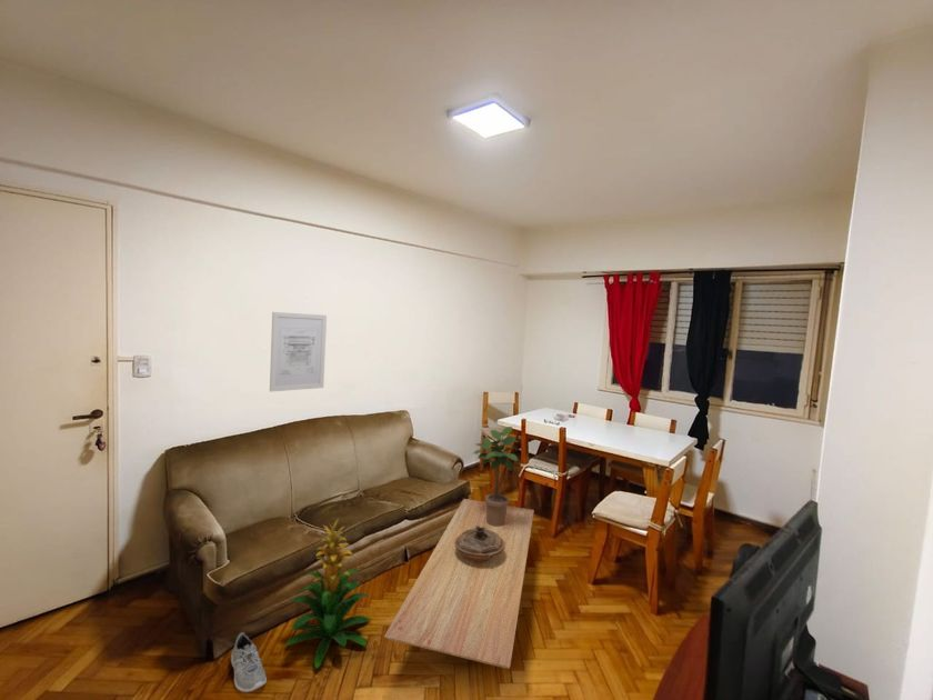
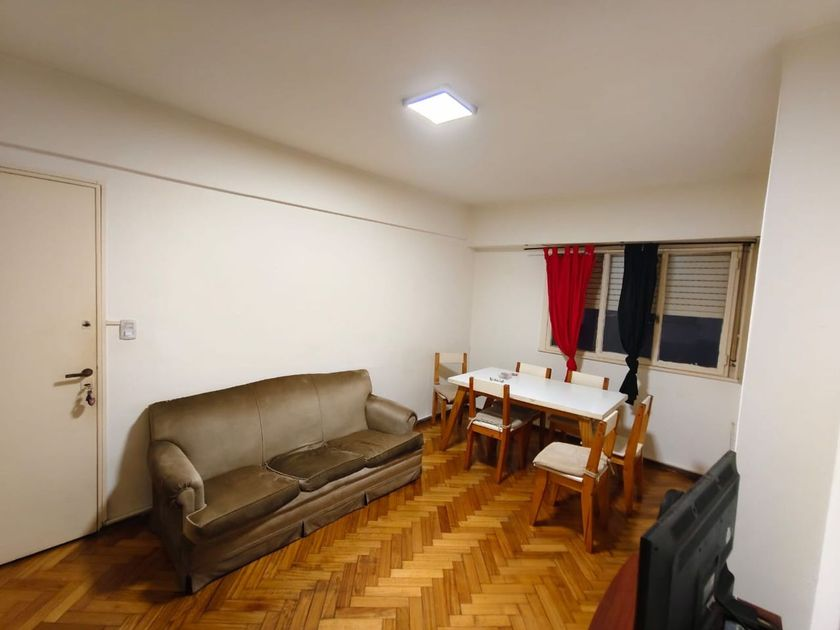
- wall art [269,311,328,393]
- sneaker [230,631,268,693]
- indoor plant [284,517,372,670]
- coffee table [383,498,535,670]
- decorative bowl [454,526,505,560]
- potted plant [472,426,519,527]
